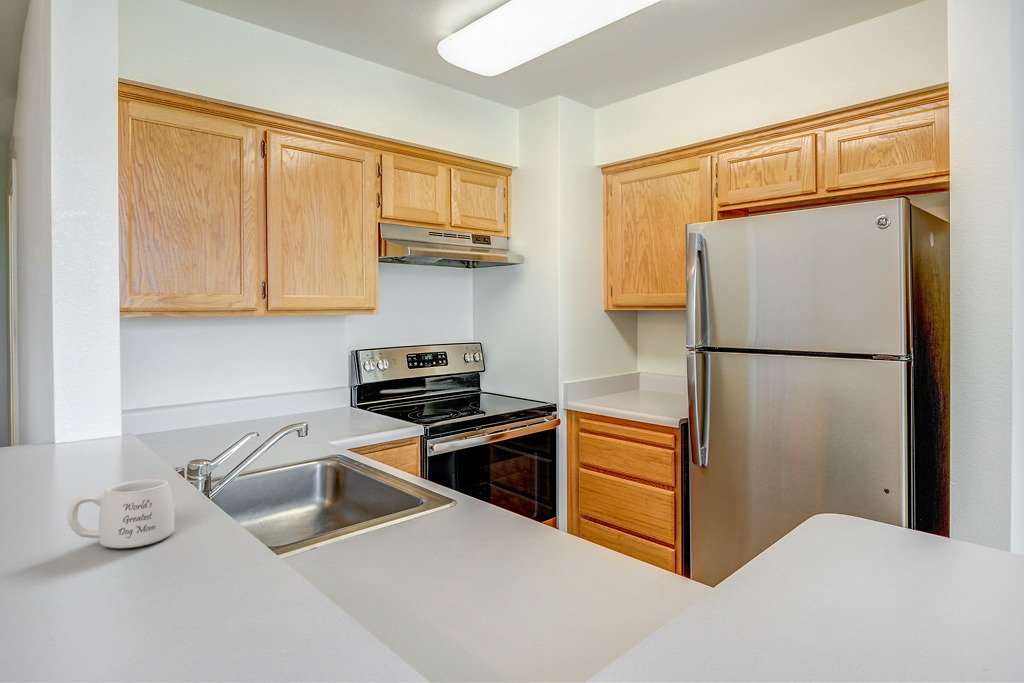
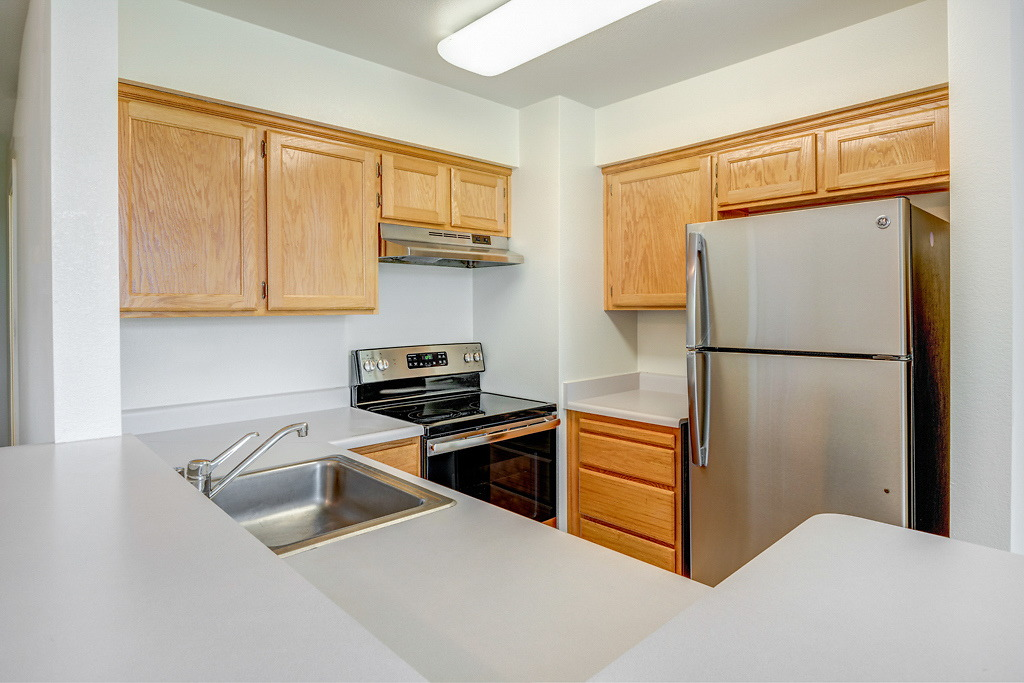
- mug [66,479,175,549]
